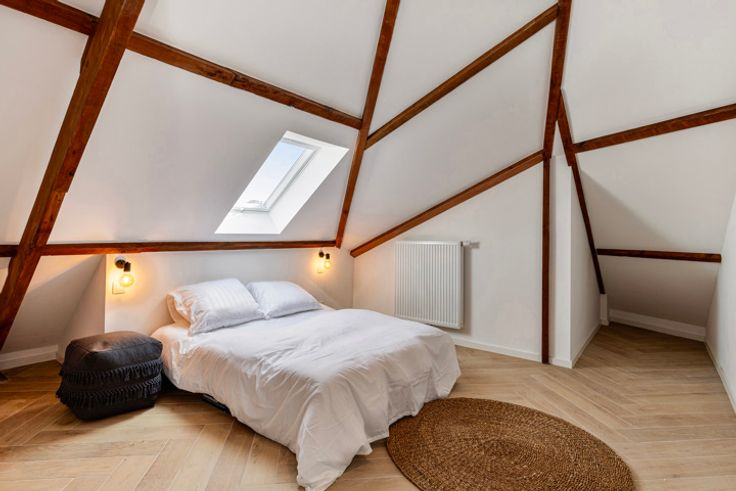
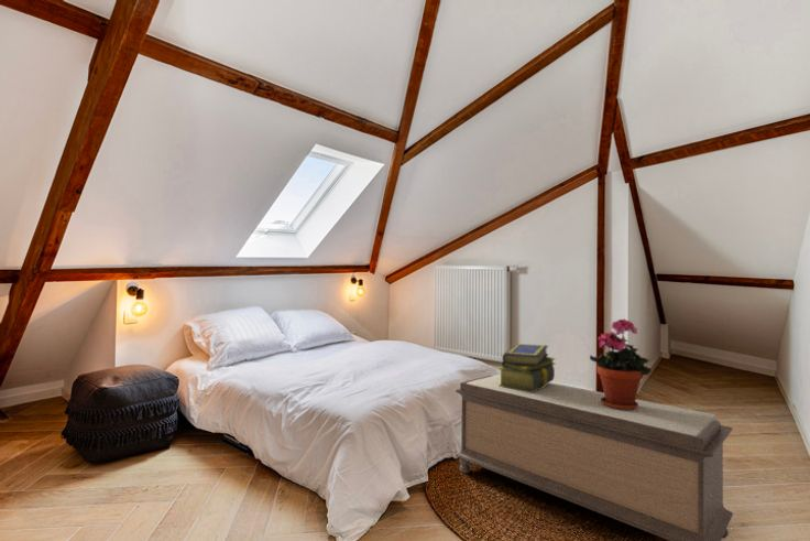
+ stack of books [497,343,557,392]
+ bench [455,374,734,541]
+ potted plant [589,317,653,410]
